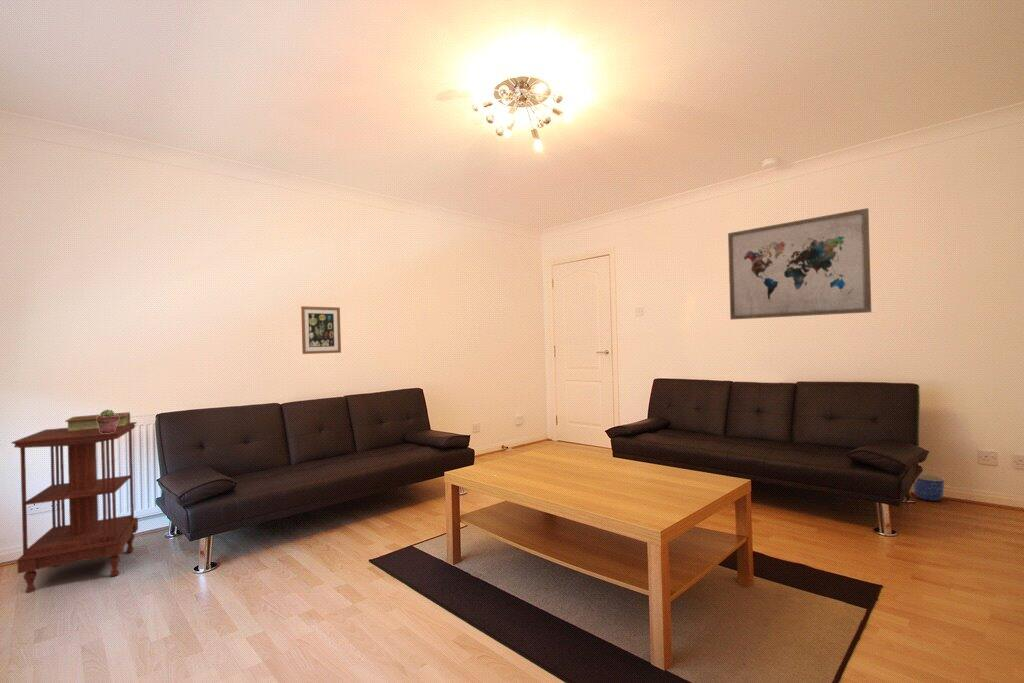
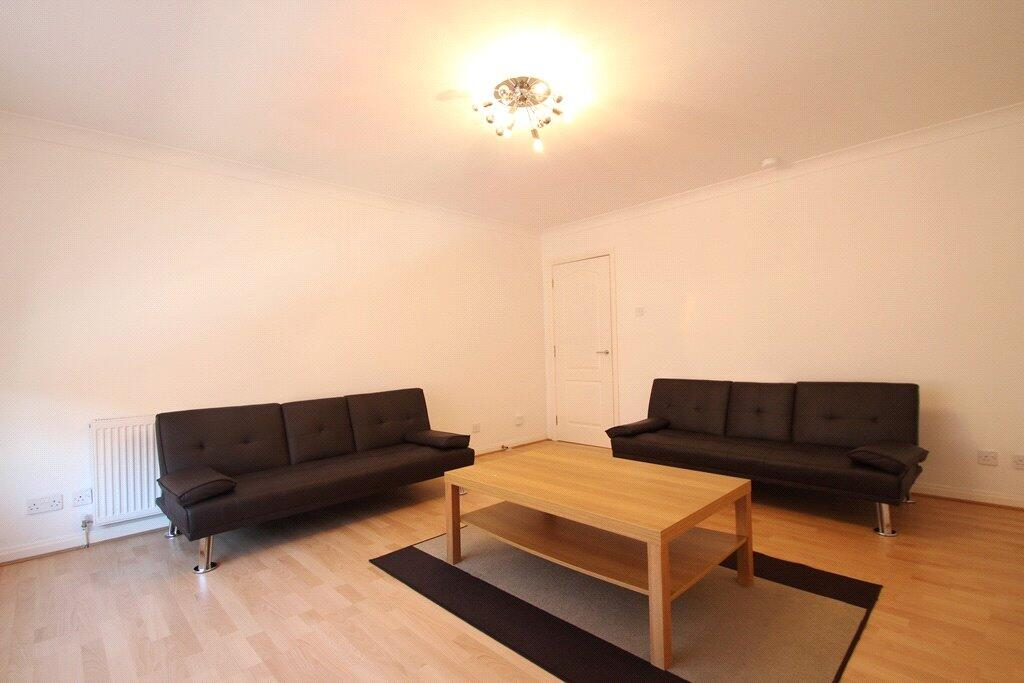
- wall art [727,207,872,321]
- wall art [300,305,342,355]
- planter [912,473,945,502]
- side table [10,421,139,594]
- book [64,411,131,432]
- potted succulent [97,409,119,433]
